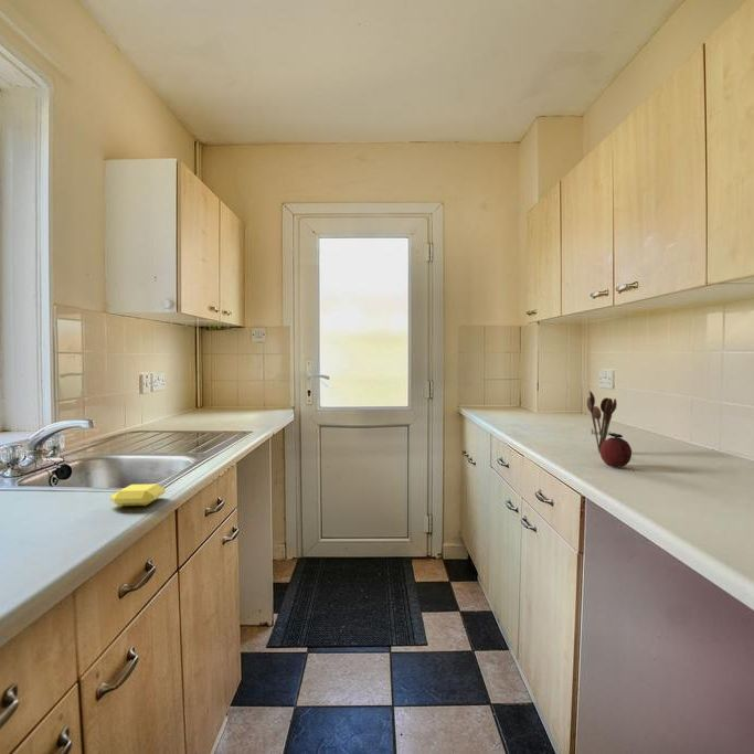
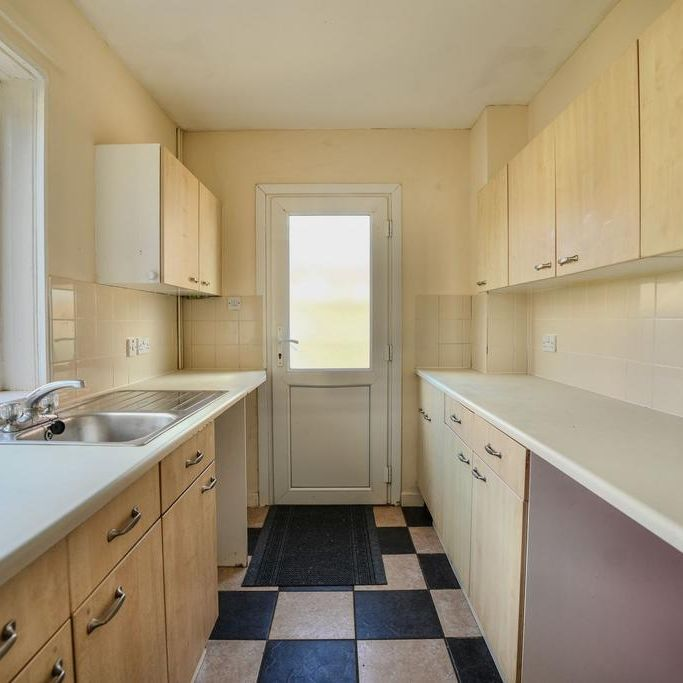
- soap bar [109,484,167,507]
- fruit [599,432,633,468]
- utensil holder [586,390,618,454]
